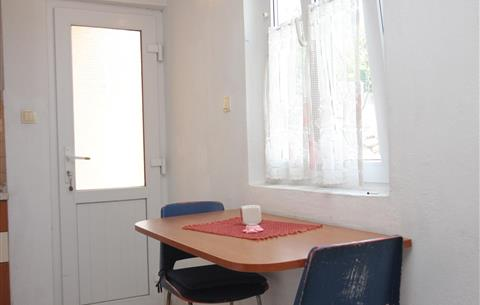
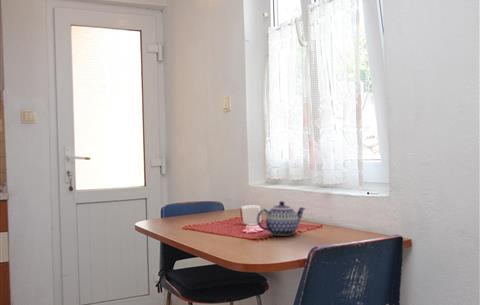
+ teapot [256,200,307,237]
